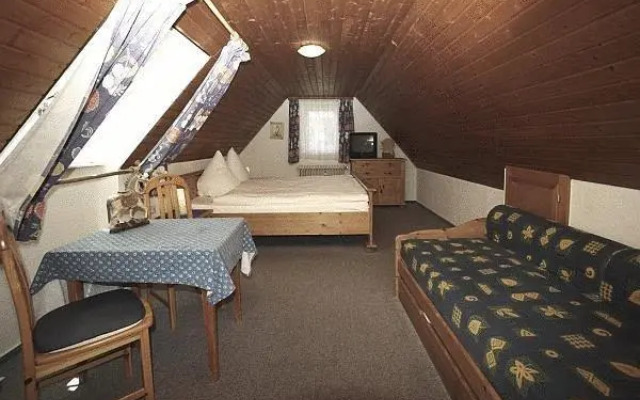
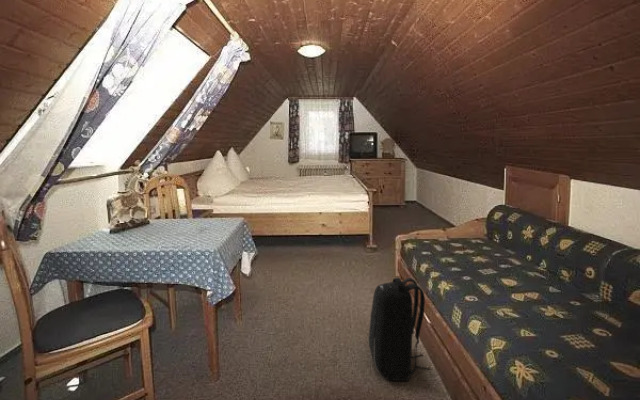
+ backpack [368,277,432,382]
